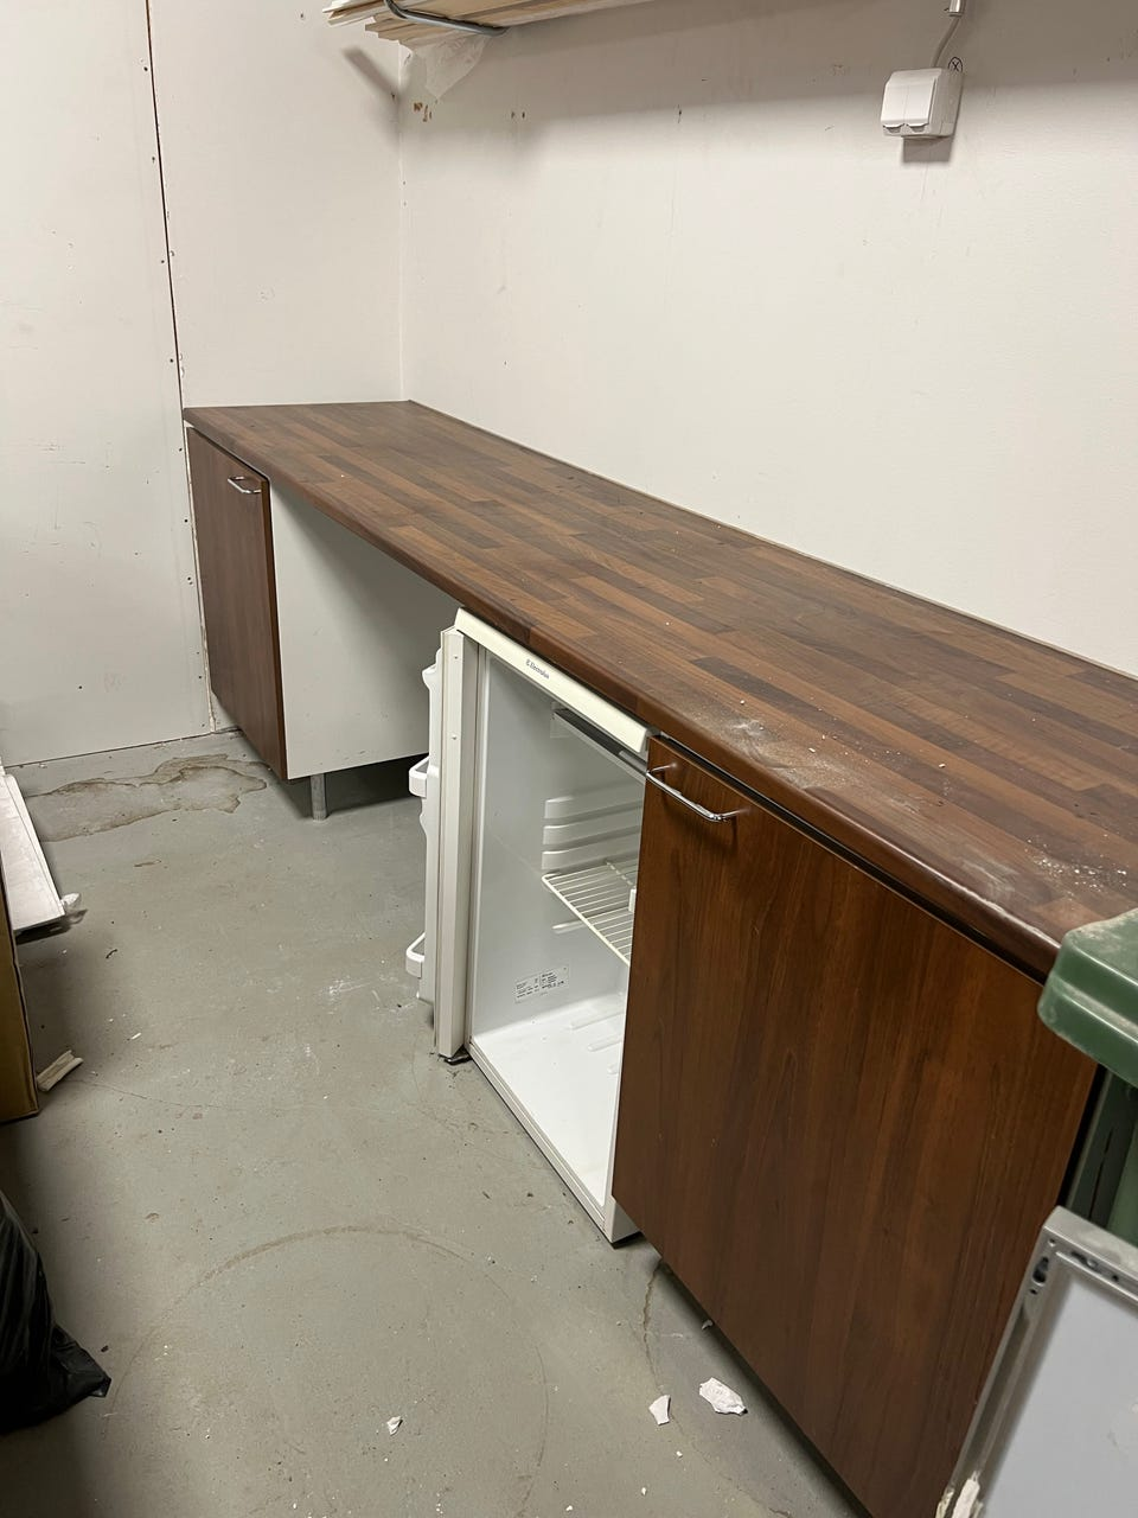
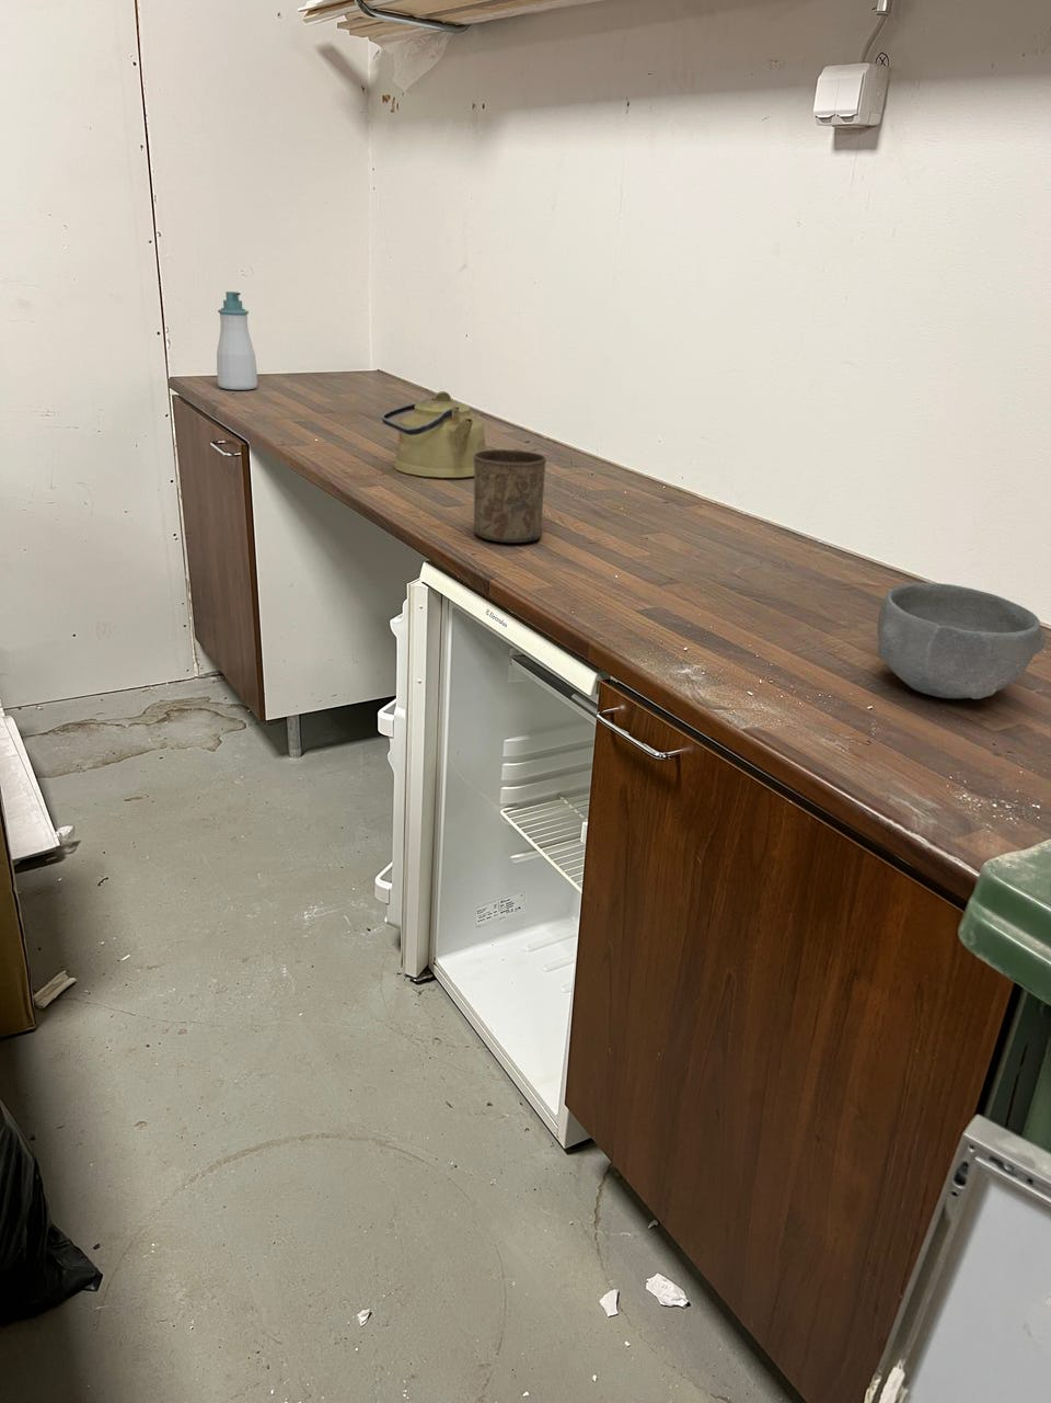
+ soap bottle [215,291,258,391]
+ bowl [875,582,1047,700]
+ kettle [381,390,487,479]
+ cup [473,449,548,544]
